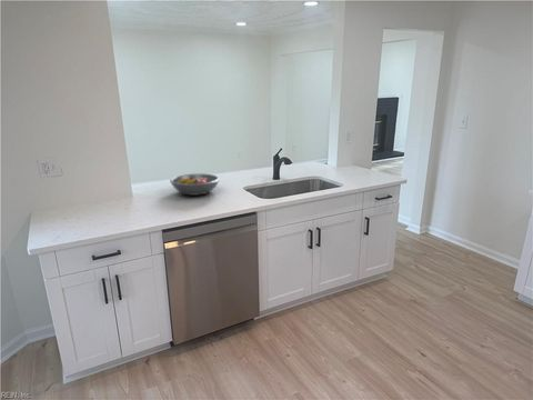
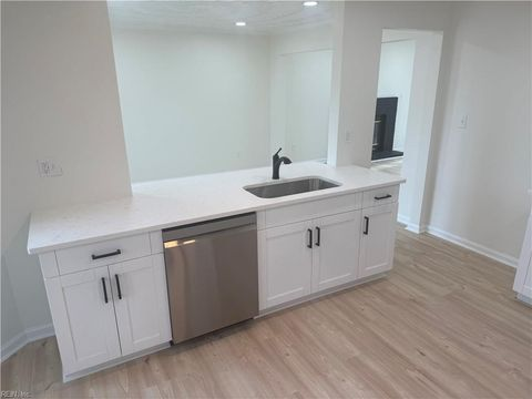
- fruit bowl [169,172,221,197]
